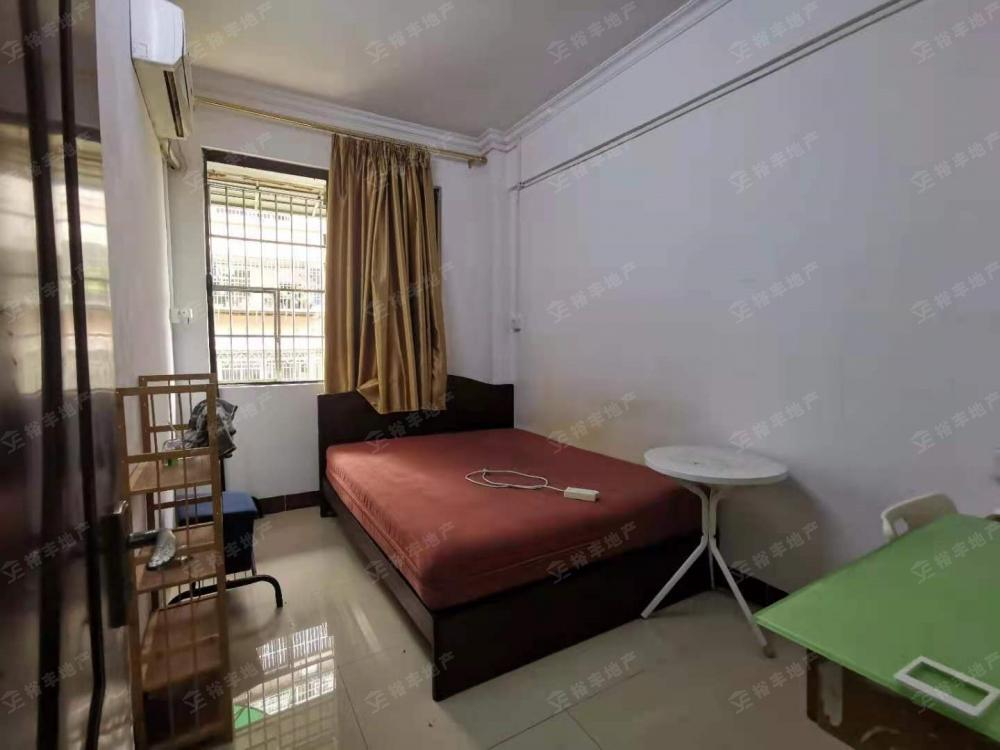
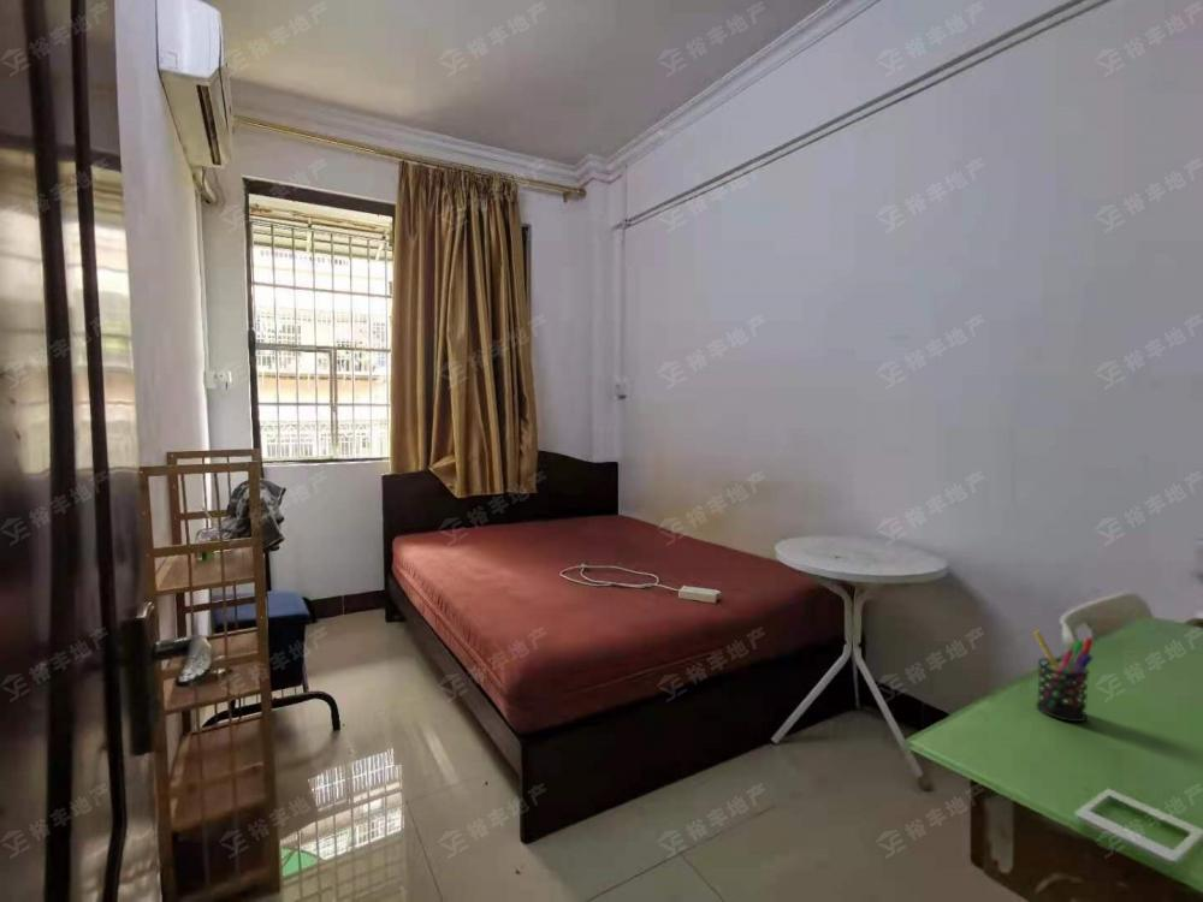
+ pen holder [1033,630,1094,723]
